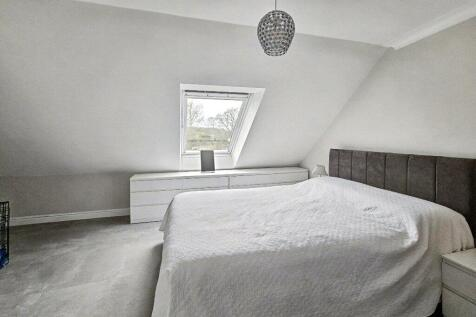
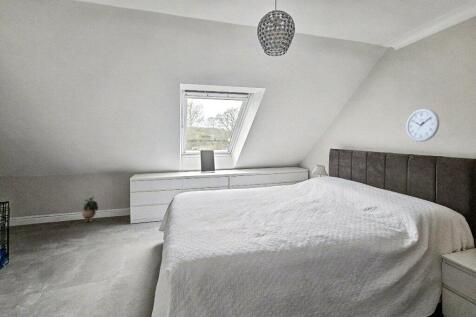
+ potted plant [81,195,99,224]
+ wall clock [405,107,440,143]
